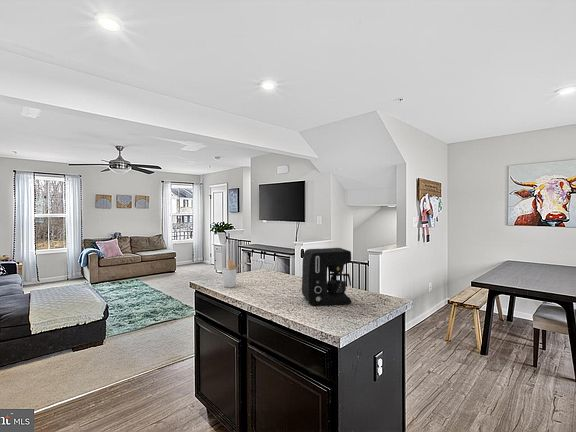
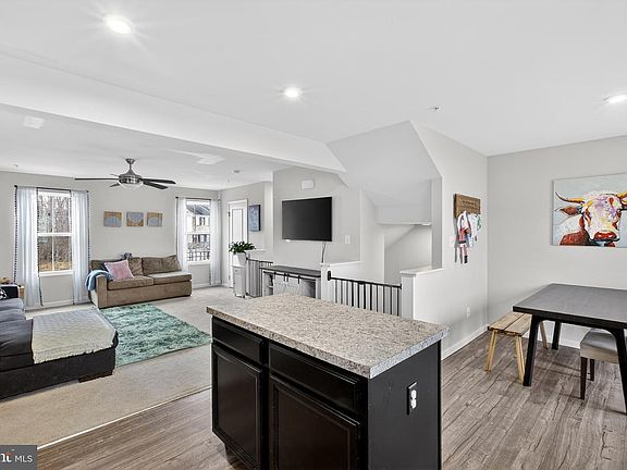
- coffee maker [301,247,352,306]
- utensil holder [222,258,244,288]
